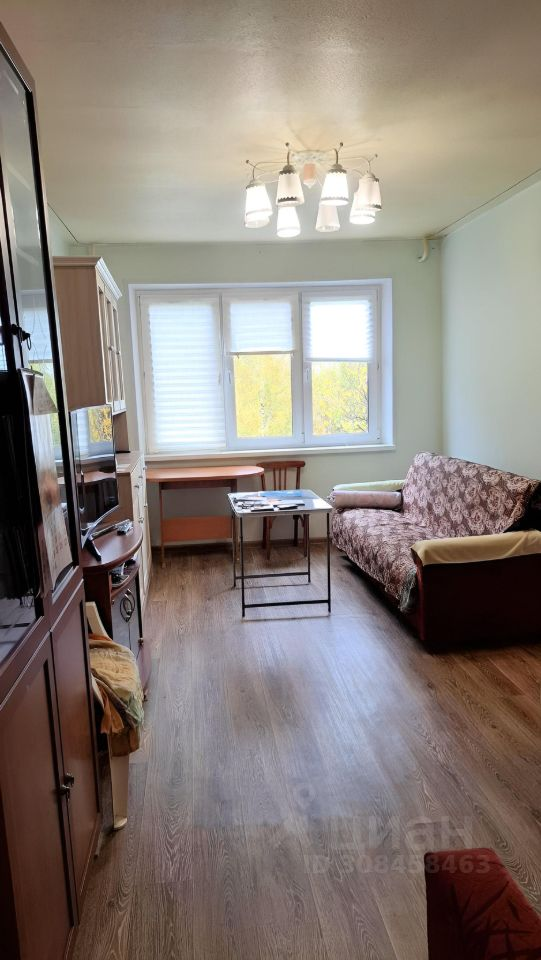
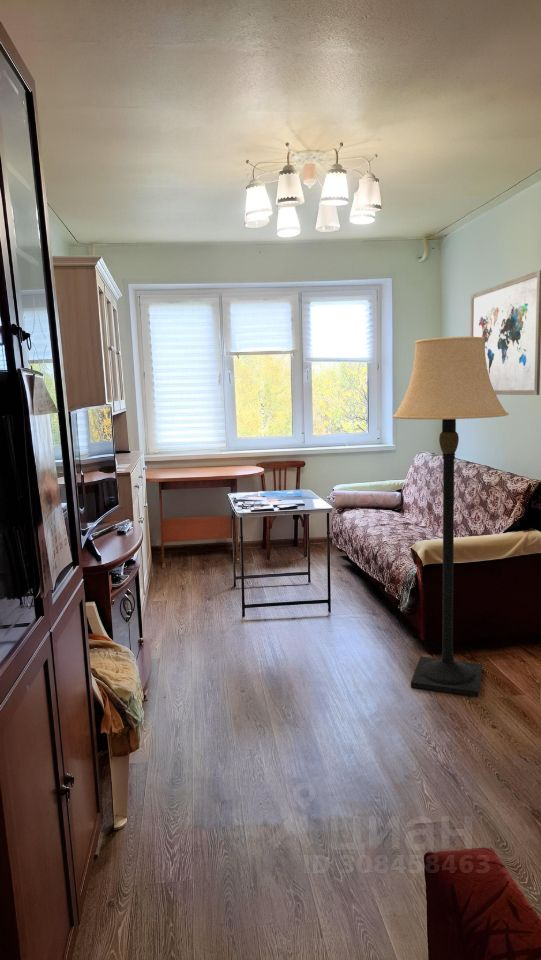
+ wall art [469,269,541,396]
+ lamp [391,336,510,698]
